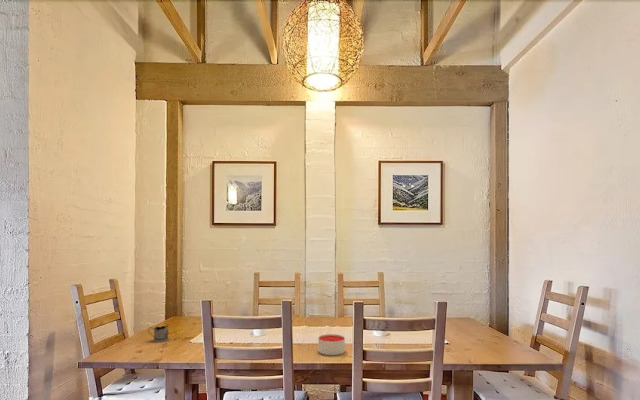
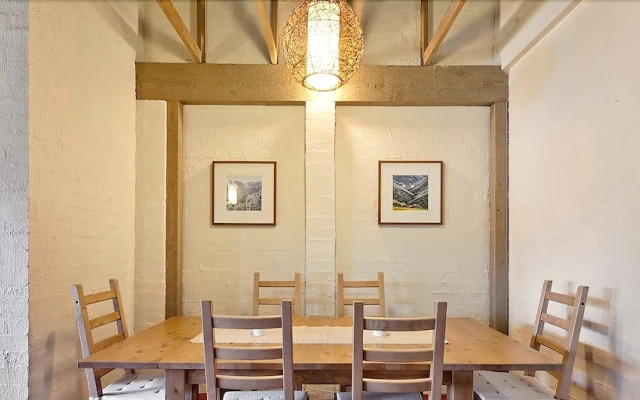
- candle [317,333,346,356]
- tea glass holder [147,323,170,343]
